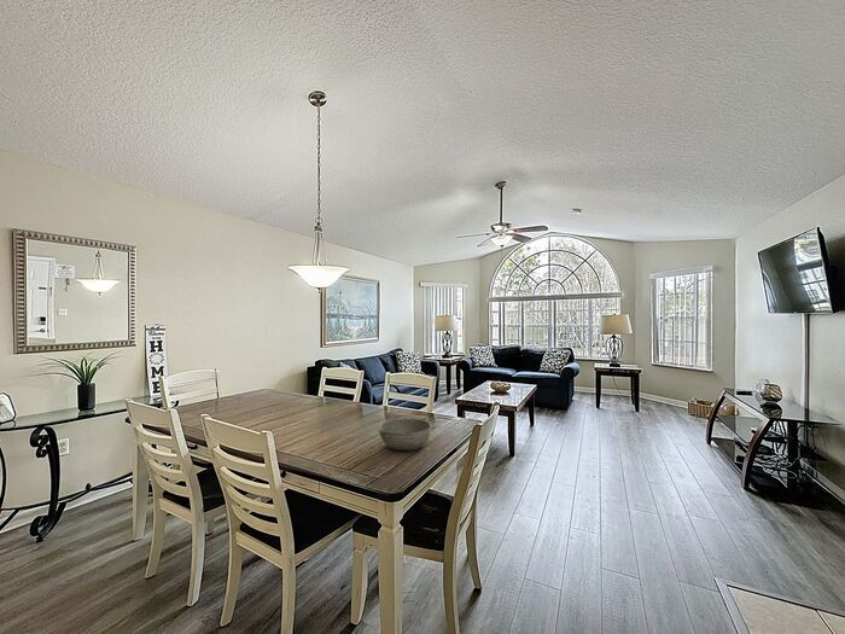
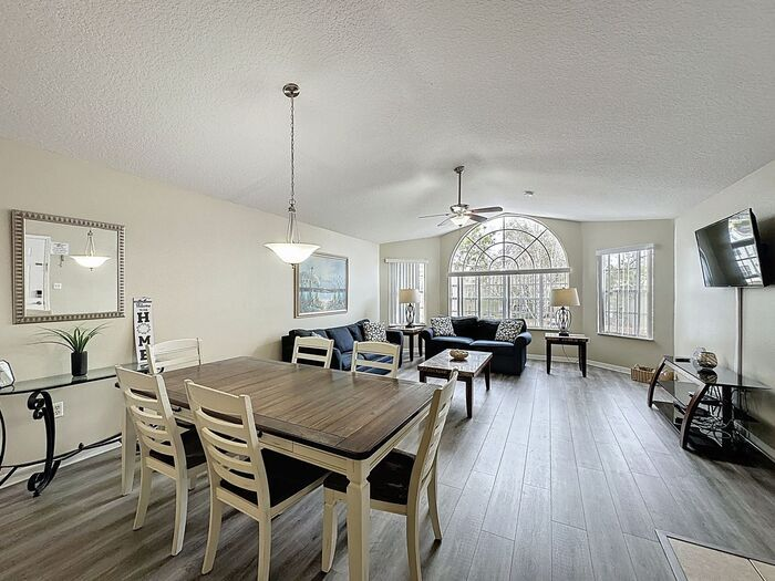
- bowl [378,417,432,452]
